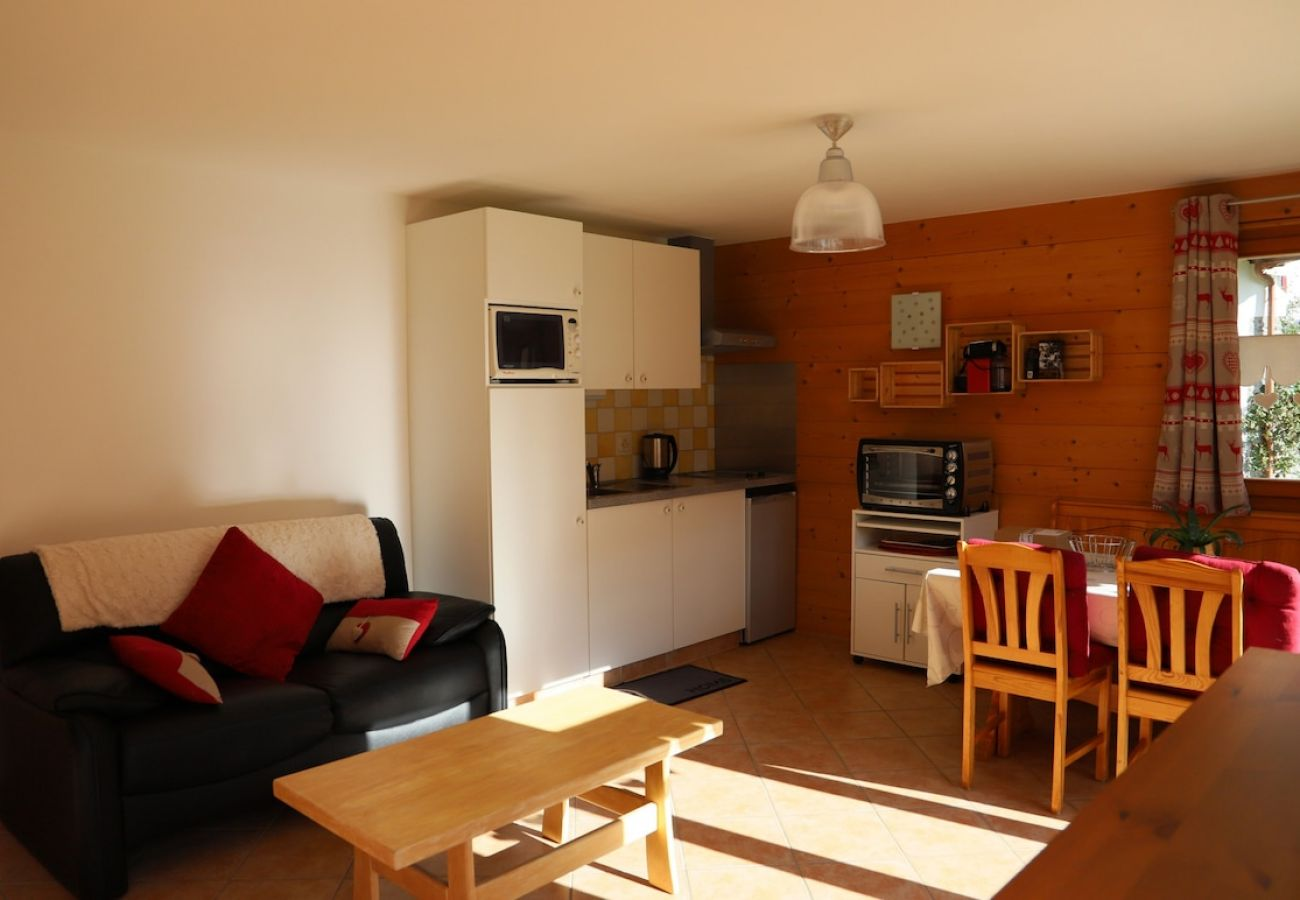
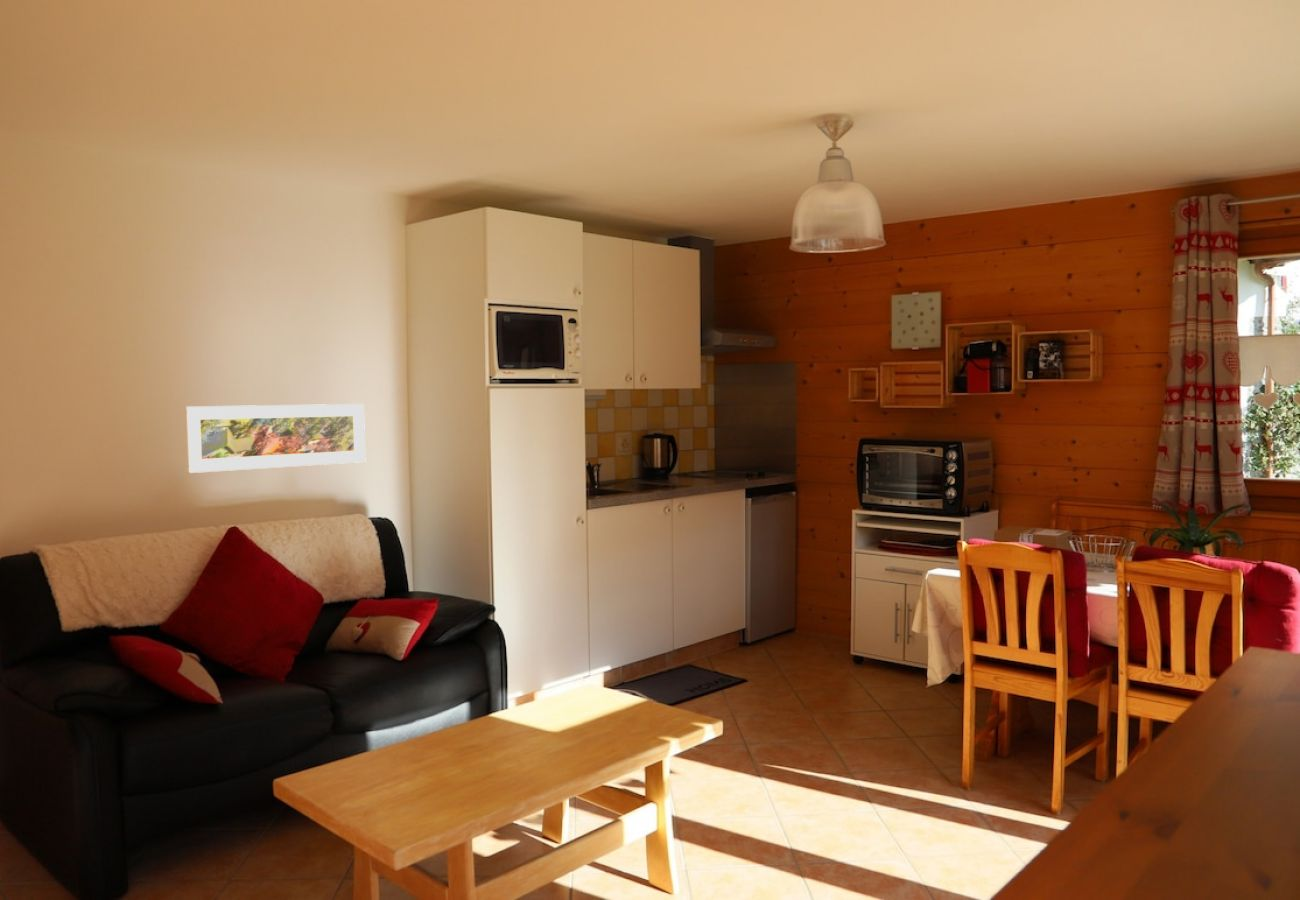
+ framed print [184,403,366,474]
